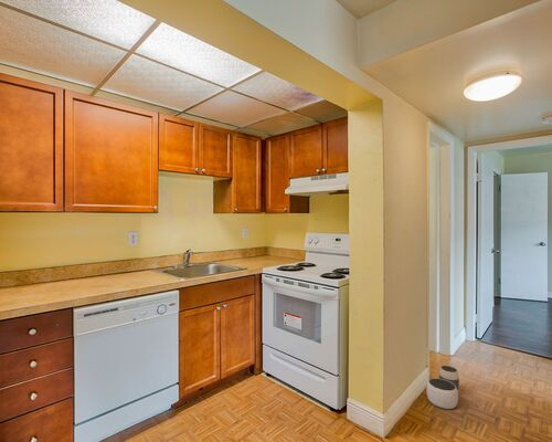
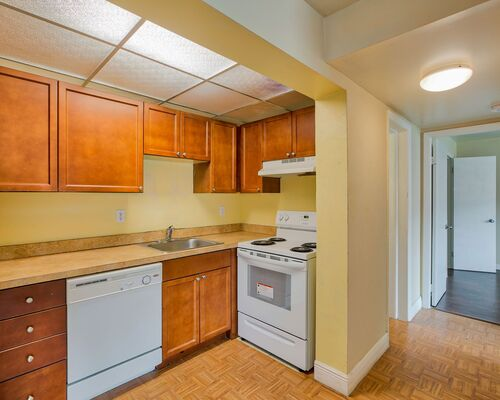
- waste basket [425,365,460,410]
